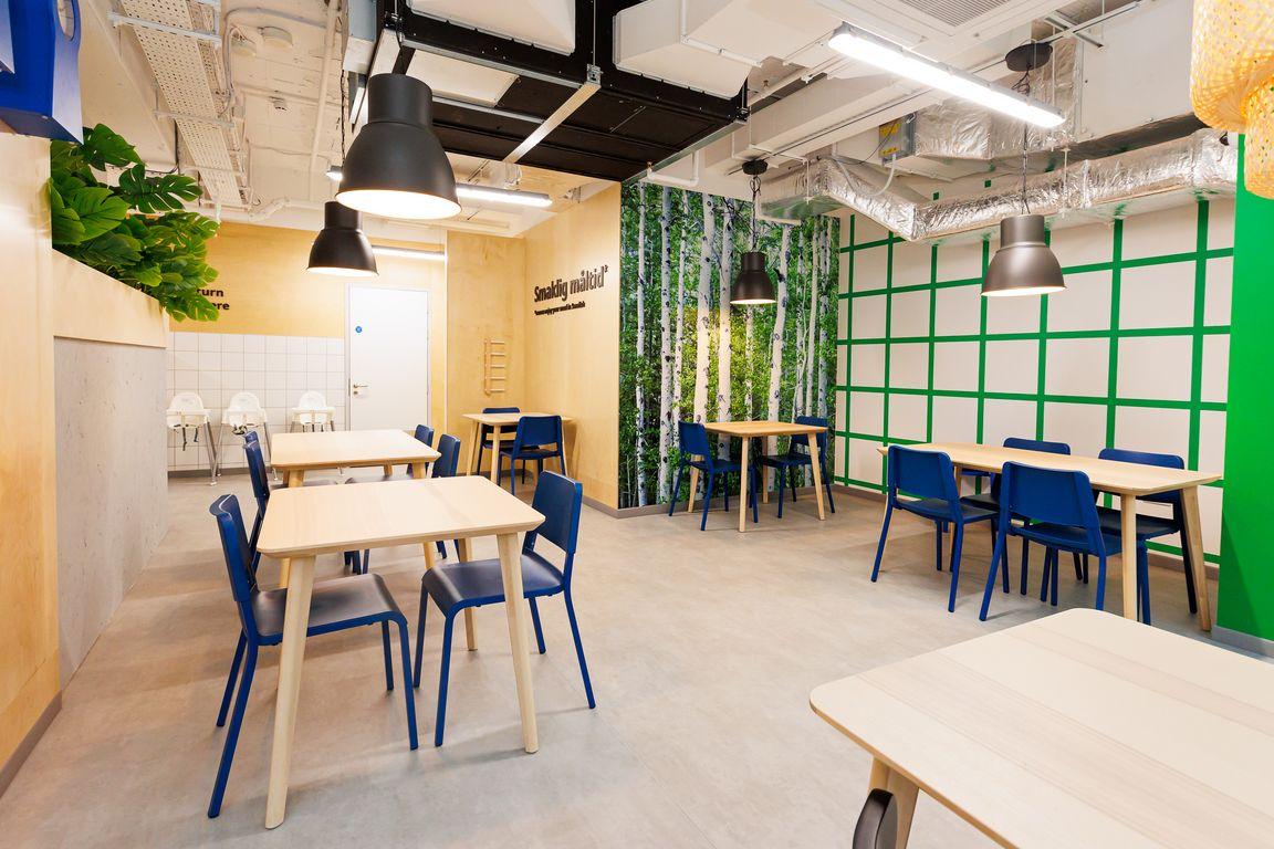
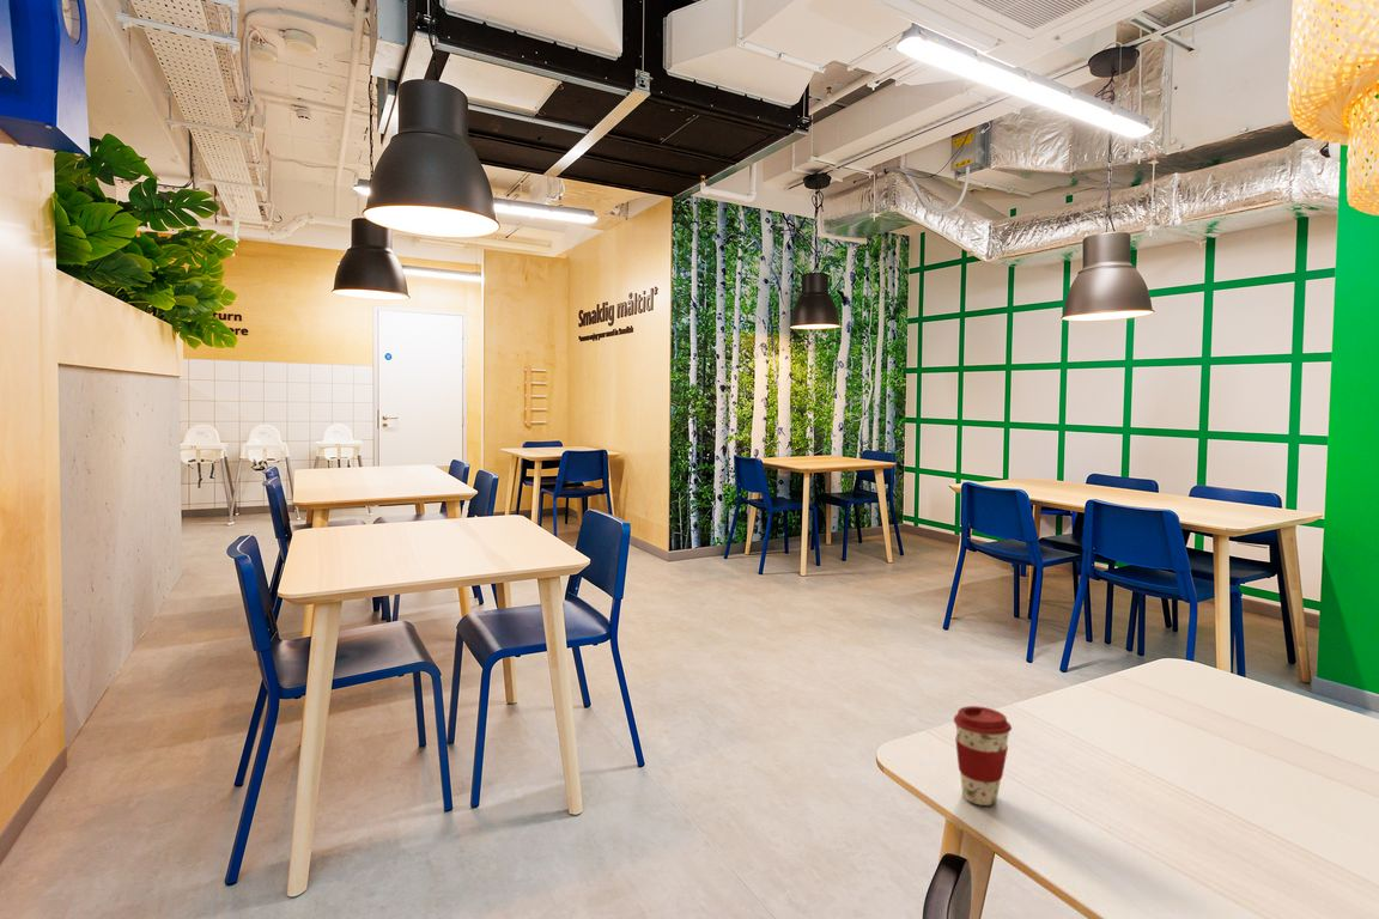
+ coffee cup [953,705,1013,807]
